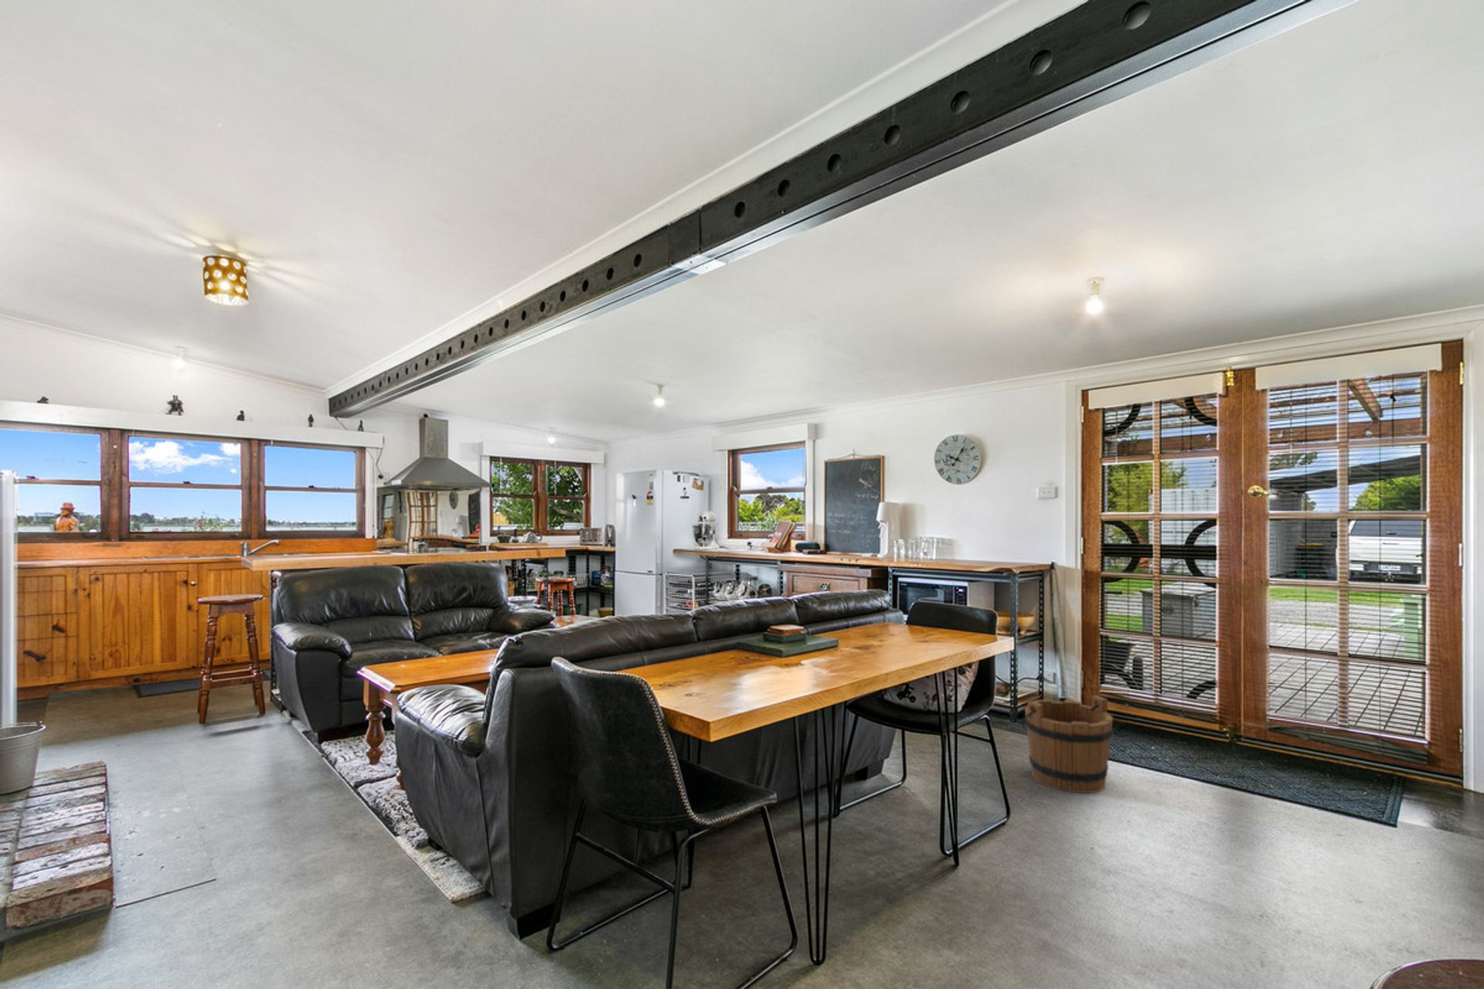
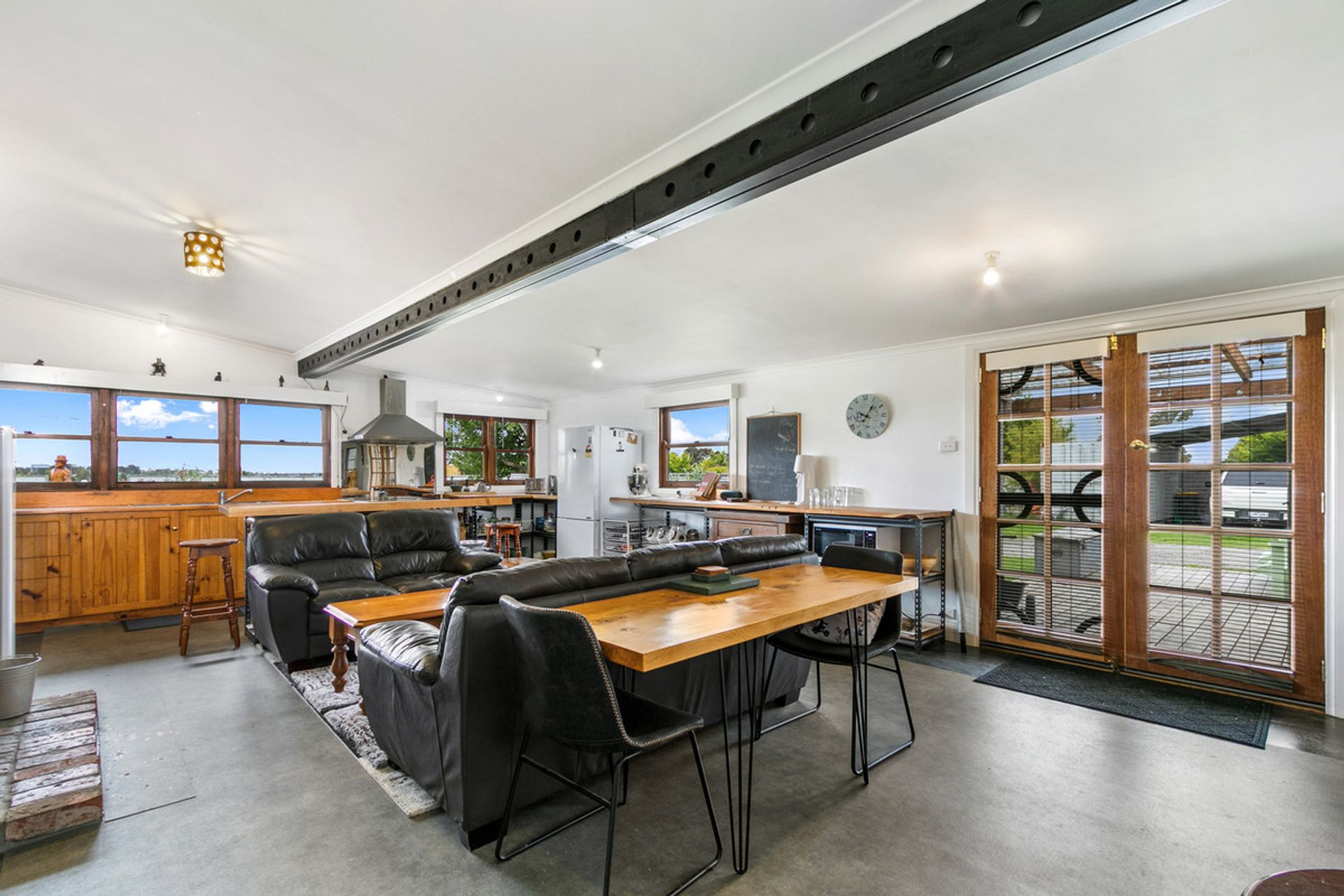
- bucket [1021,694,1114,794]
